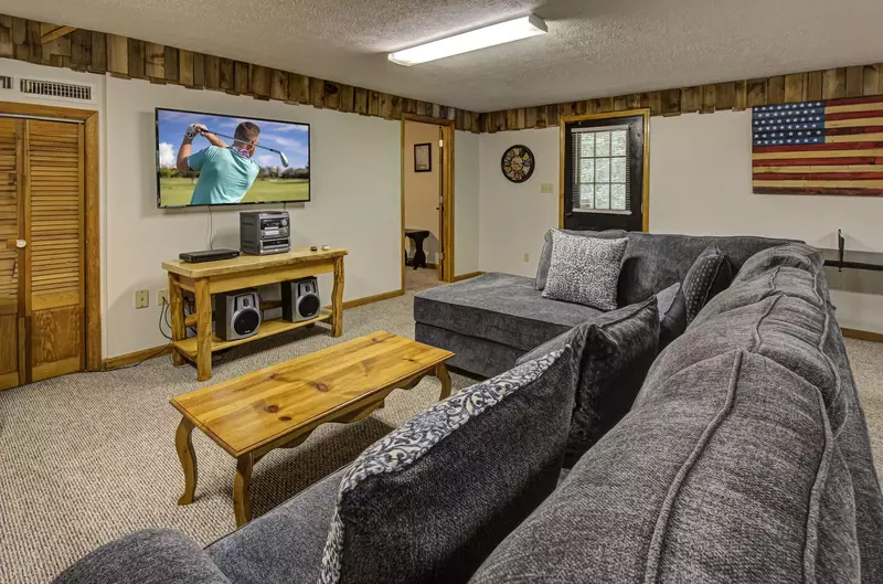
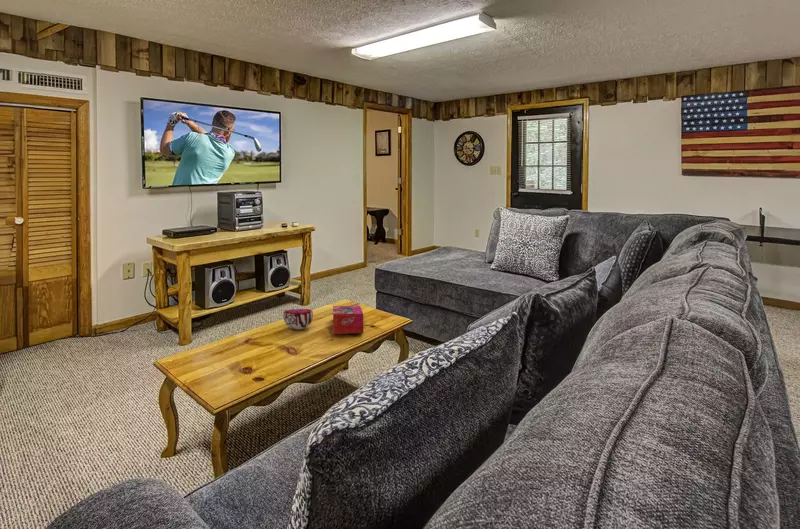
+ tissue box [332,305,364,335]
+ decorative bowl [282,308,314,331]
